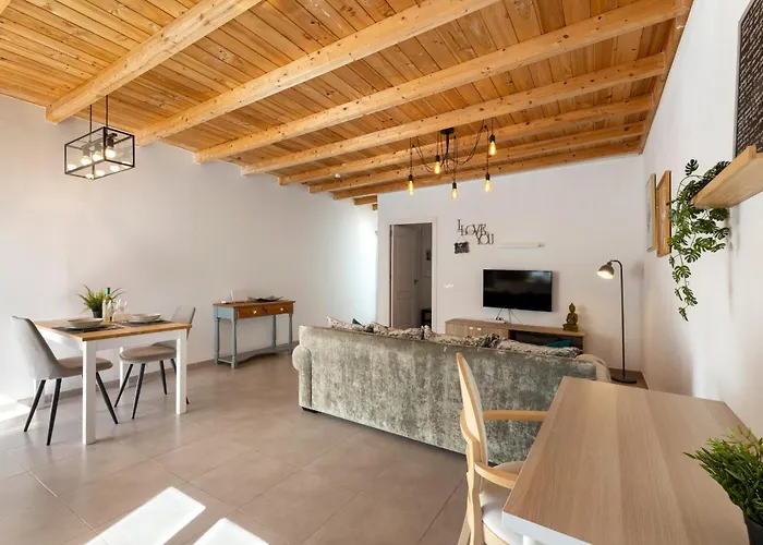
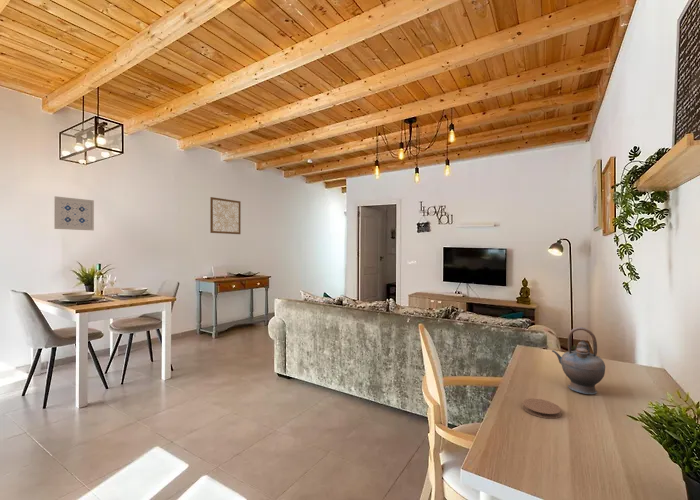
+ wall art [53,195,95,231]
+ wall art [209,196,242,235]
+ teapot [551,326,606,395]
+ coaster [522,398,562,420]
